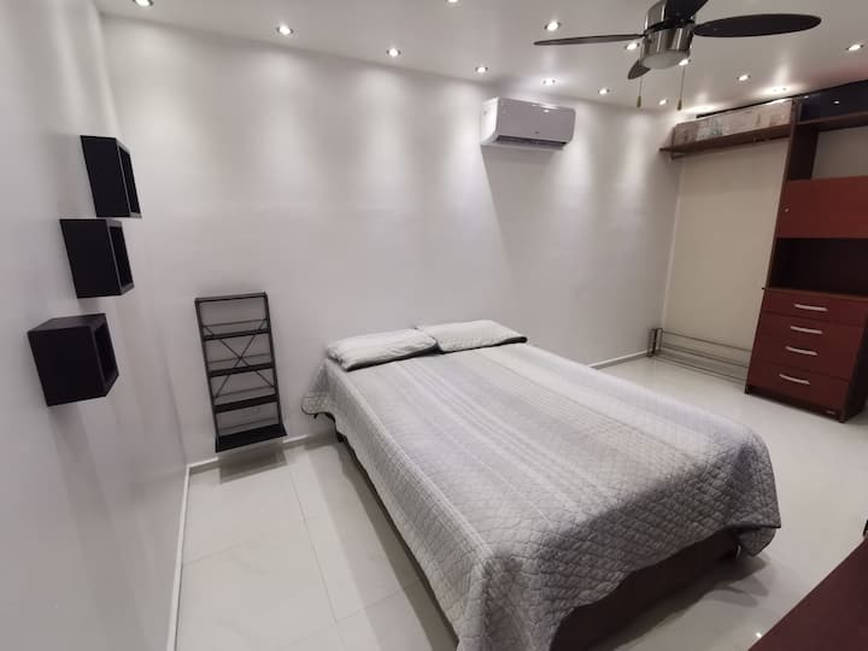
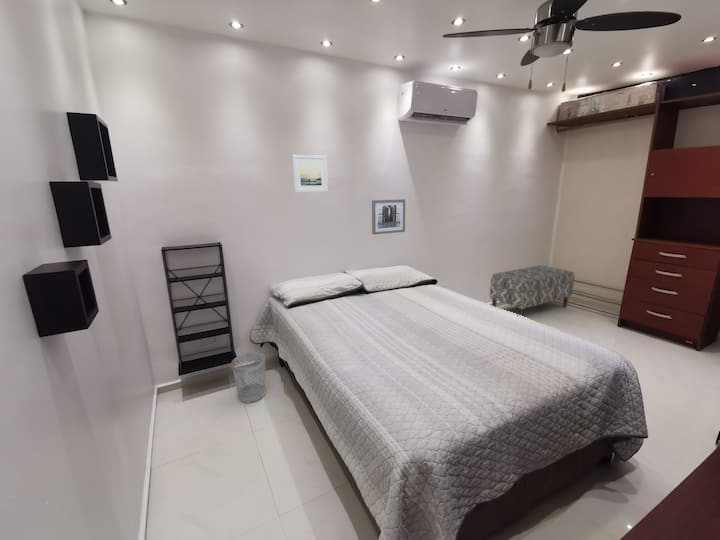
+ wastebasket [231,351,266,404]
+ bench [489,264,576,316]
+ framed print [291,154,329,193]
+ wall art [371,198,406,235]
